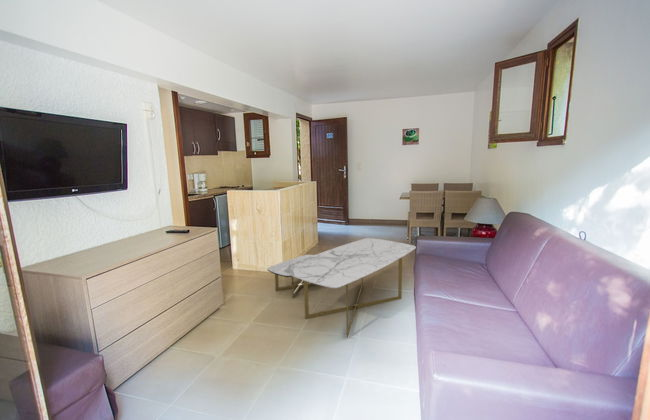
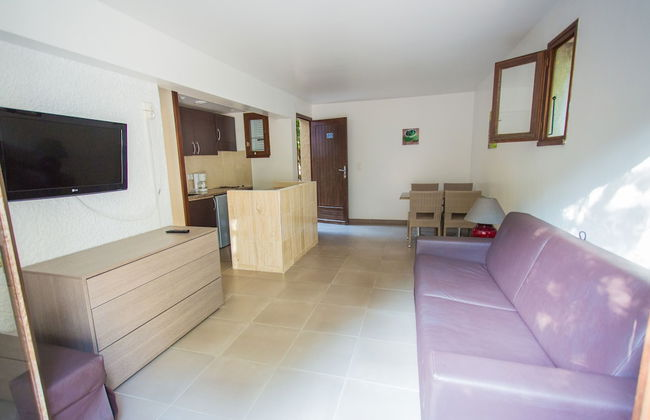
- coffee table [267,237,417,339]
